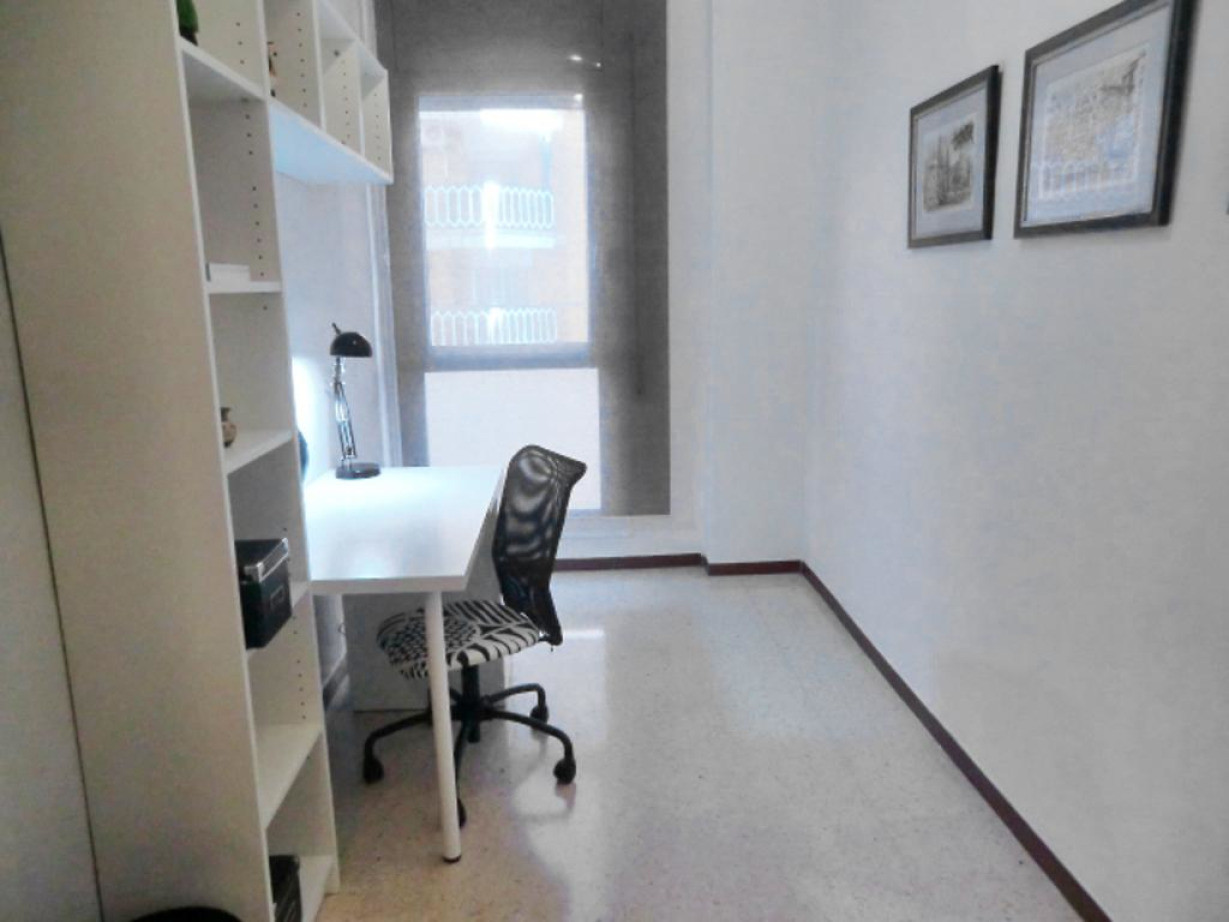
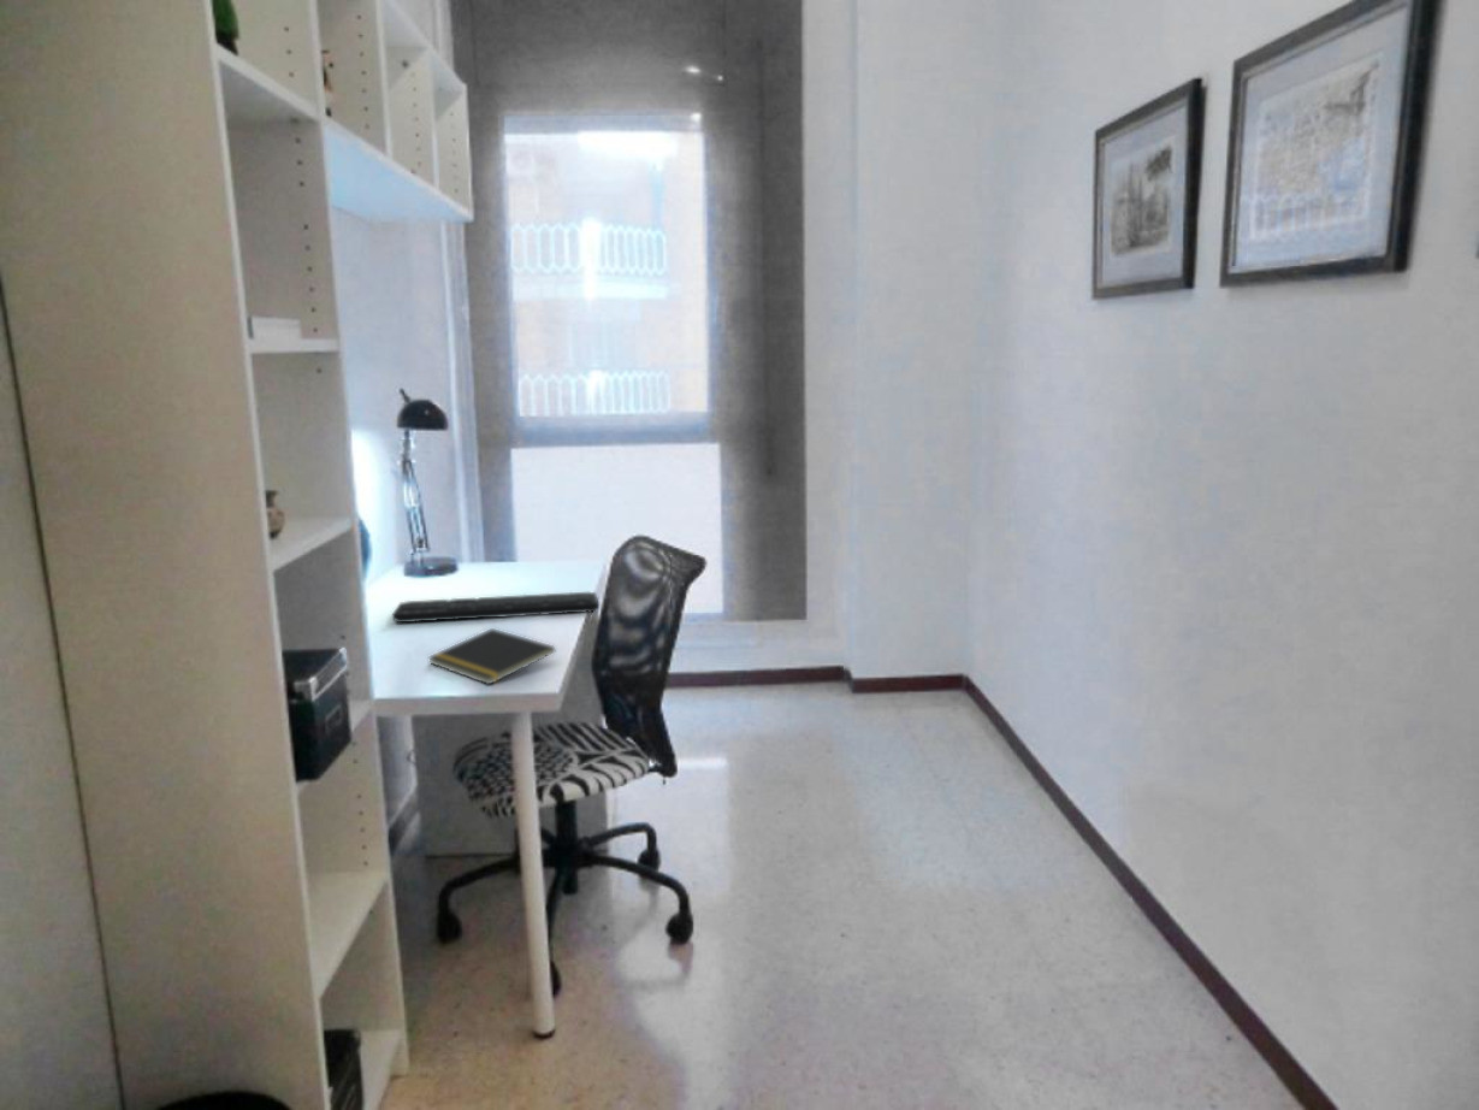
+ keyboard [391,591,601,624]
+ notepad [427,627,556,685]
